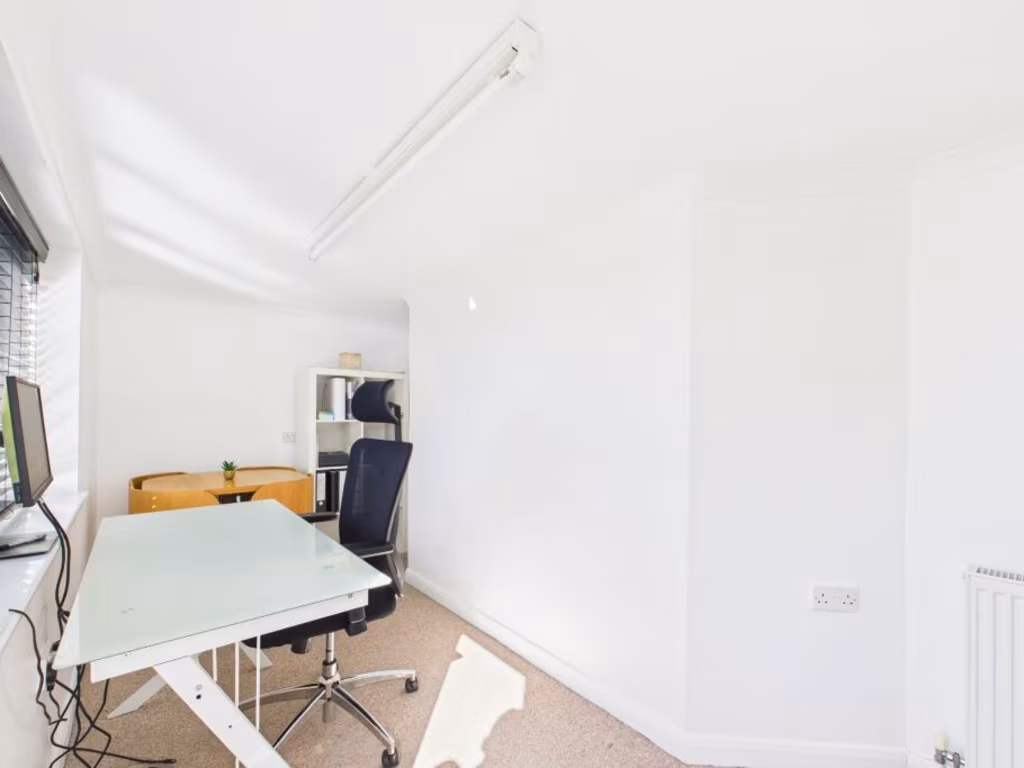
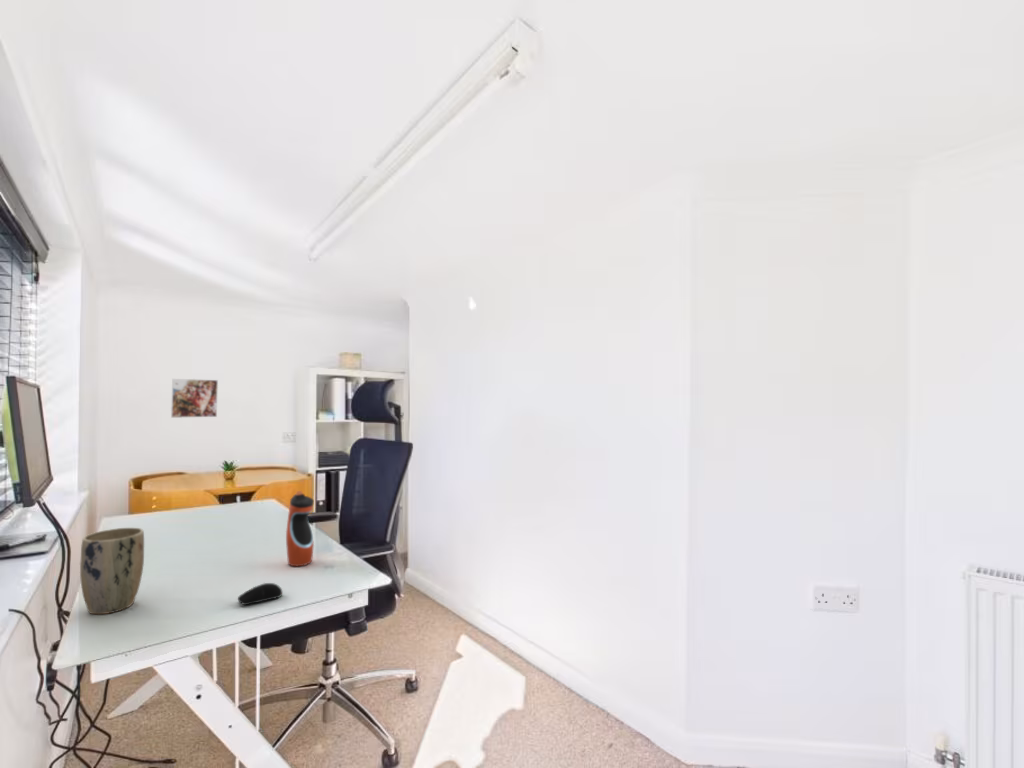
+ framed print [170,378,219,419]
+ plant pot [79,527,145,615]
+ computer mouse [237,582,283,606]
+ water bottle [285,490,315,567]
